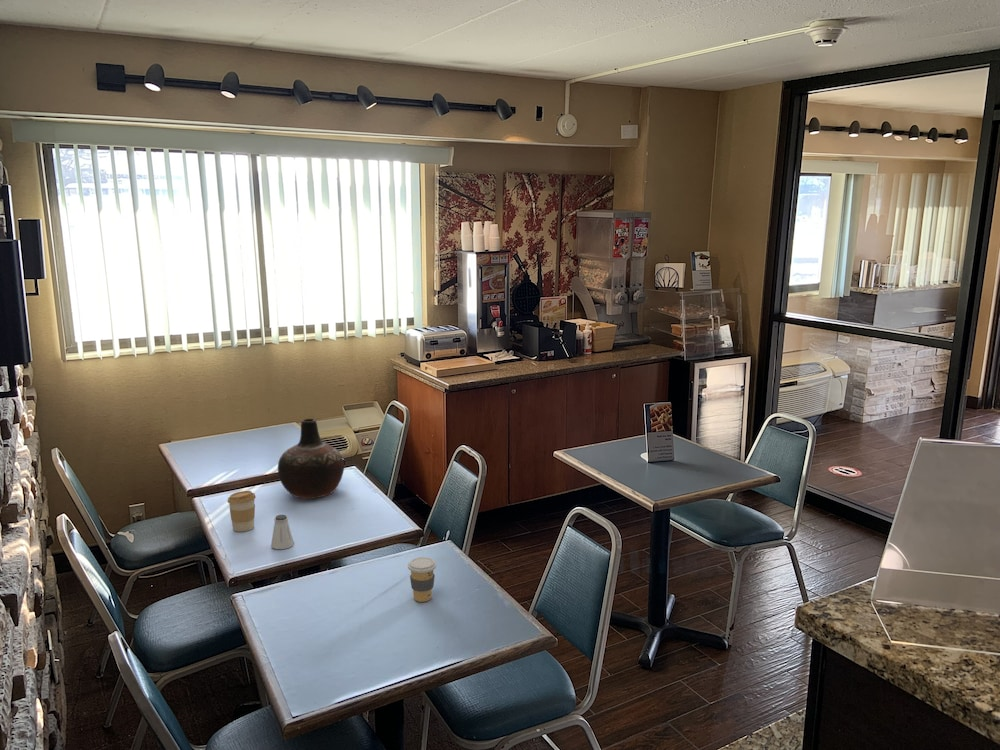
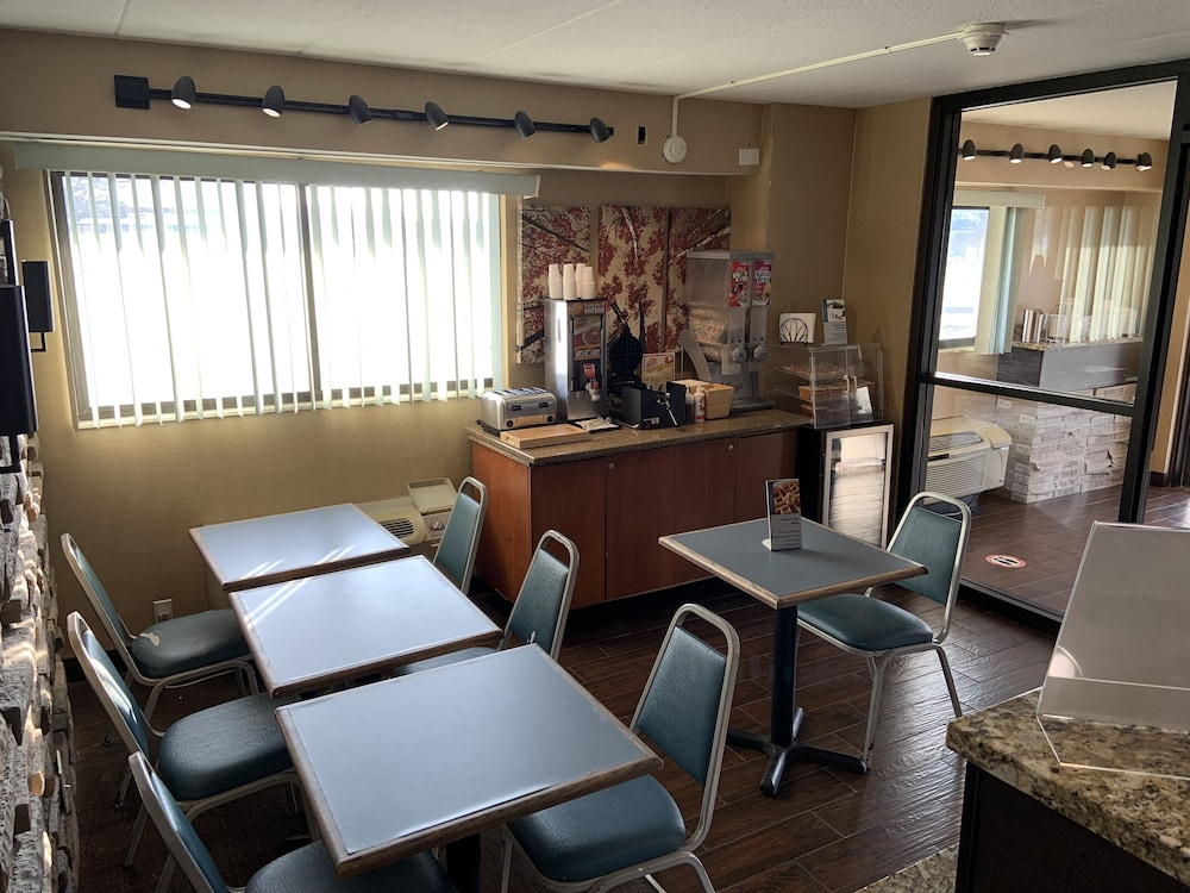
- coffee cup [407,556,437,603]
- vase [277,418,345,500]
- coffee cup [227,490,257,533]
- saltshaker [270,514,295,550]
